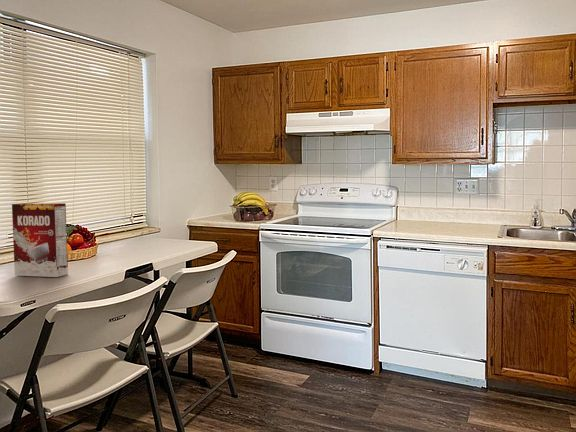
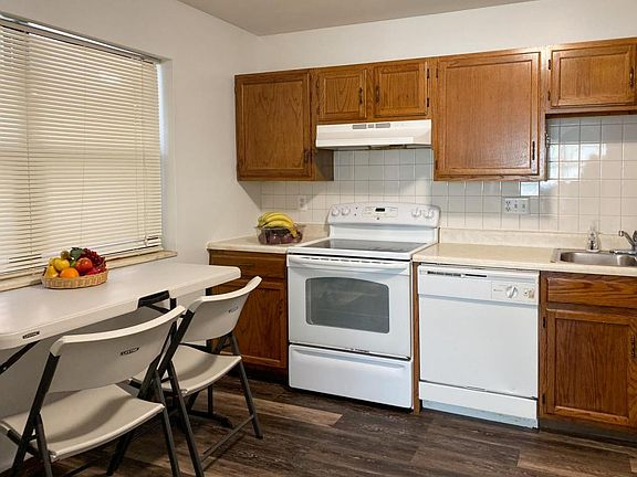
- cereal box [11,202,69,278]
